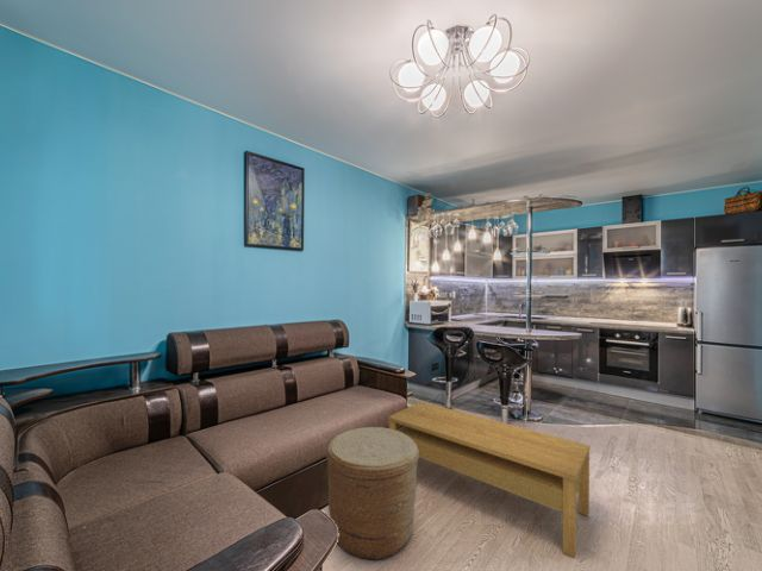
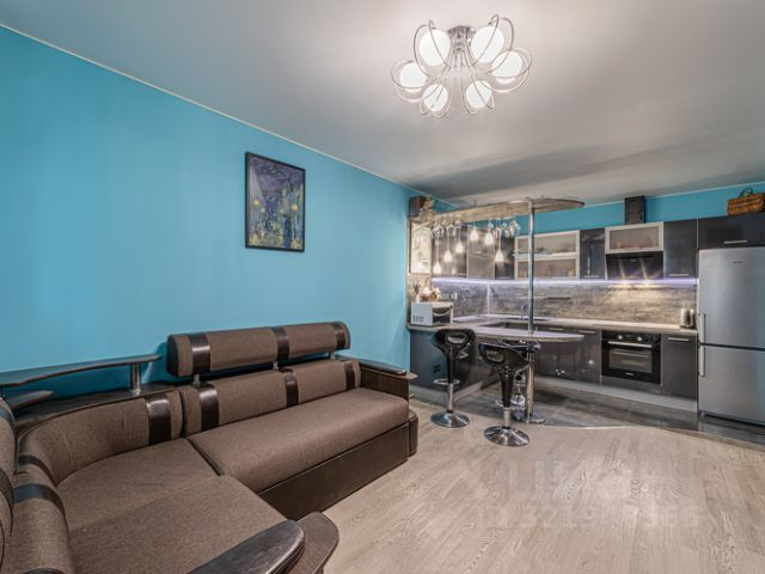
- basket [325,426,420,561]
- coffee table [387,401,592,559]
